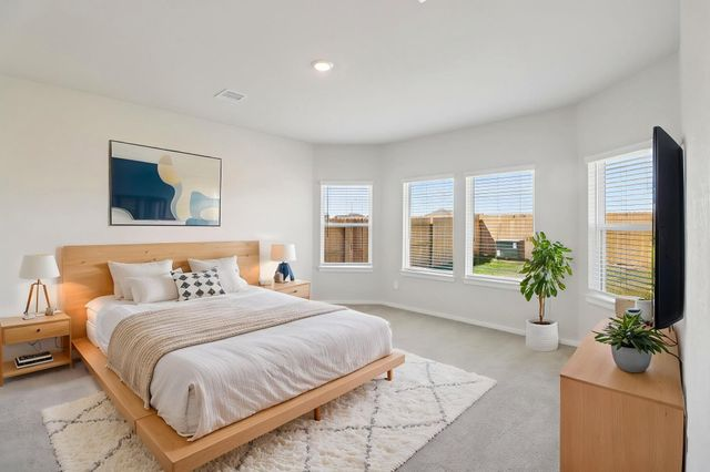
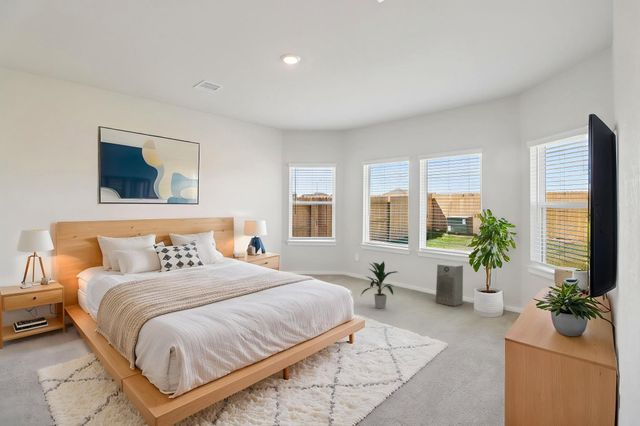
+ indoor plant [360,260,398,309]
+ fan [435,262,464,307]
